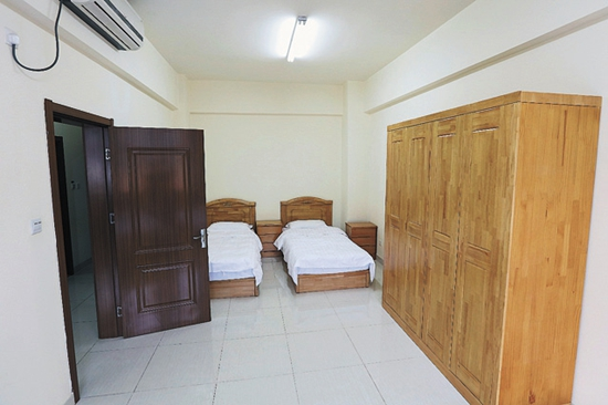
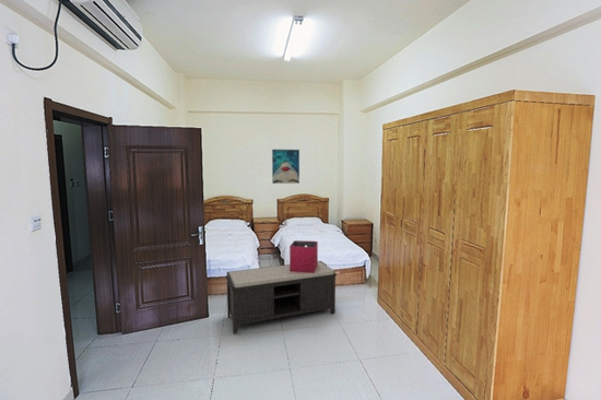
+ storage bin [288,239,319,273]
+ bench [225,260,338,334]
+ wall art [271,149,300,185]
